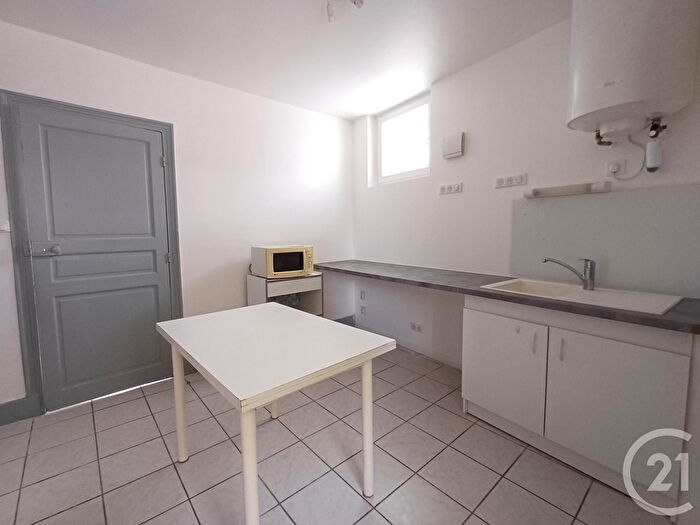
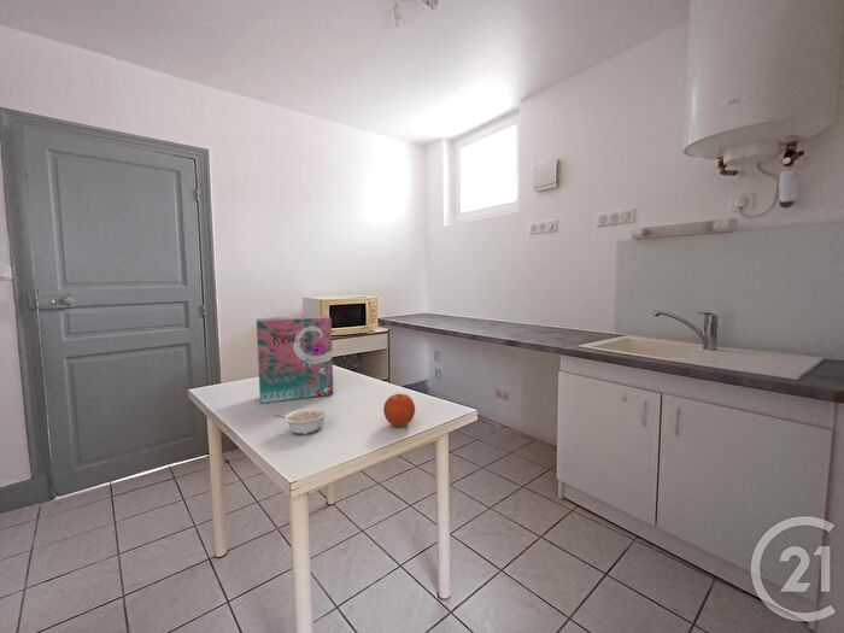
+ fruit [382,393,416,428]
+ cereal box [256,315,334,404]
+ legume [272,406,329,436]
